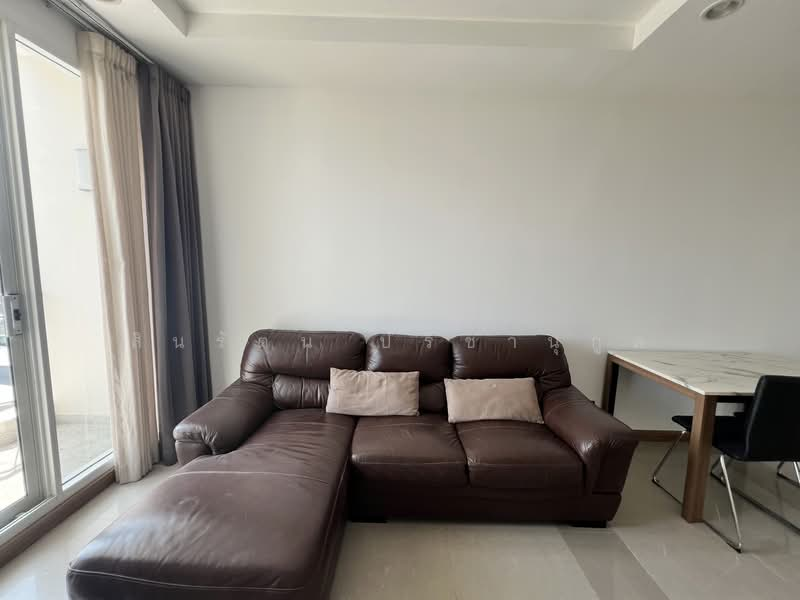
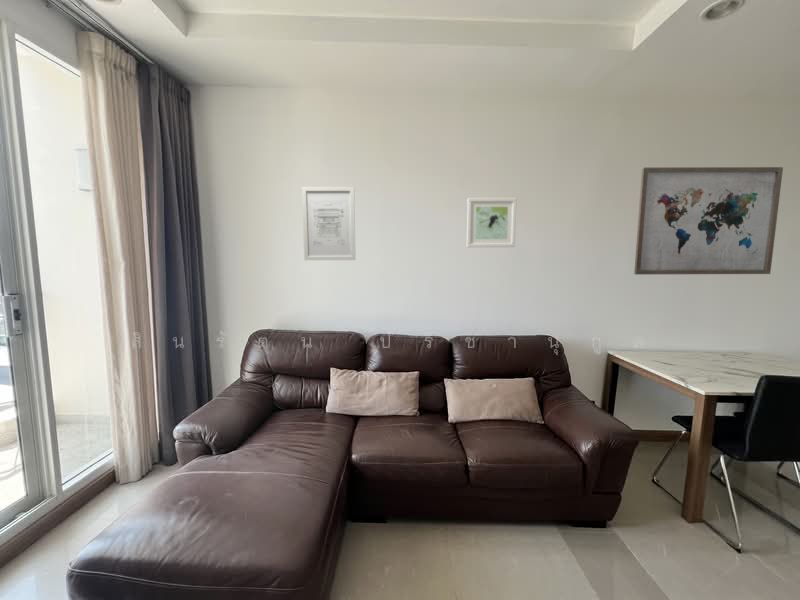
+ wall art [301,186,357,261]
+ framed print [466,197,517,248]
+ wall art [633,166,784,276]
